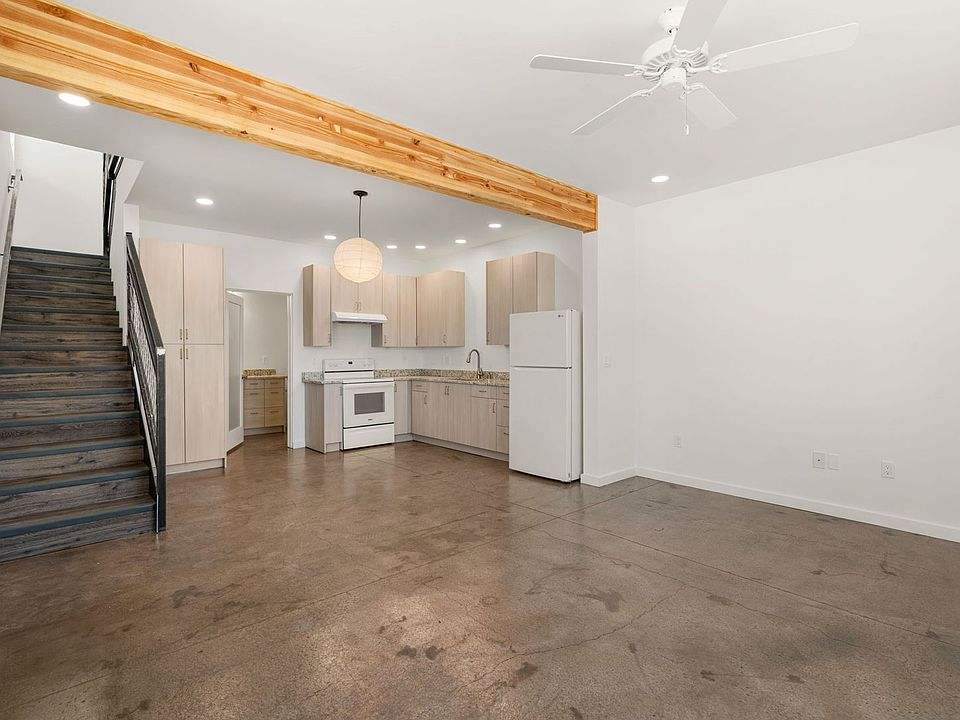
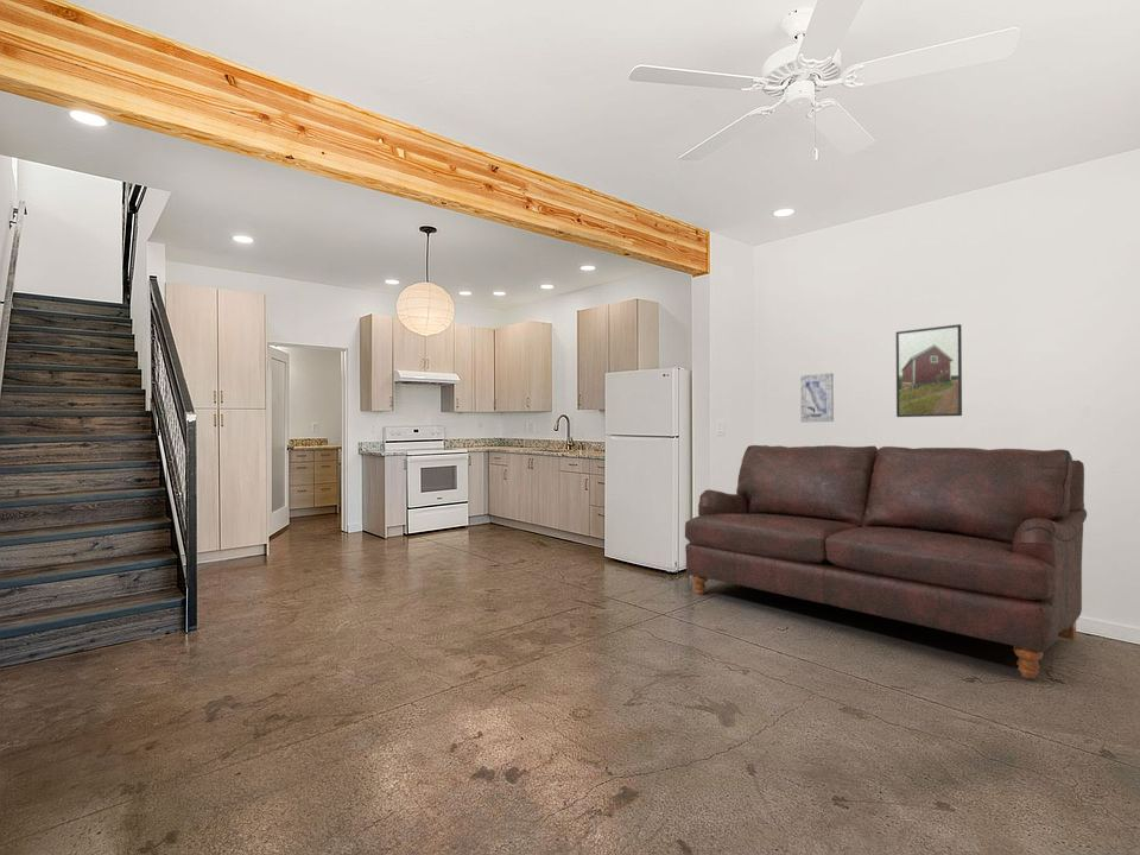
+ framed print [895,323,963,418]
+ wall art [799,372,835,423]
+ sofa [684,444,1088,679]
